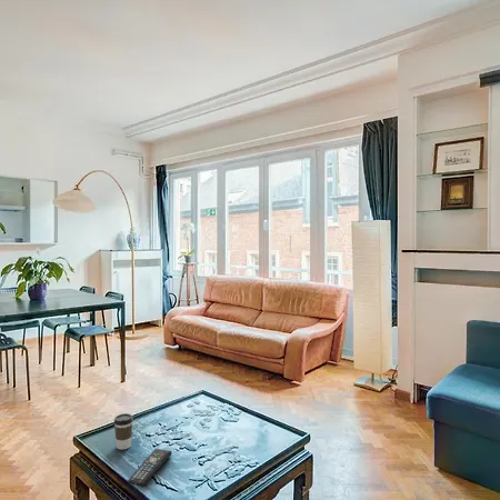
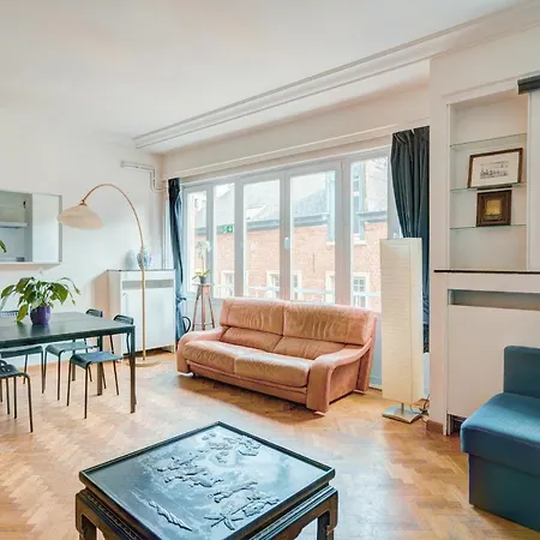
- remote control [127,448,173,488]
- coffee cup [113,412,134,451]
